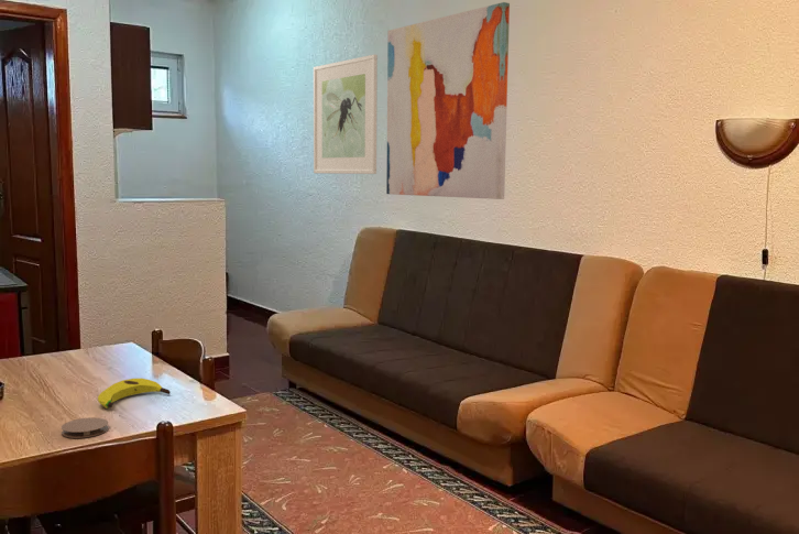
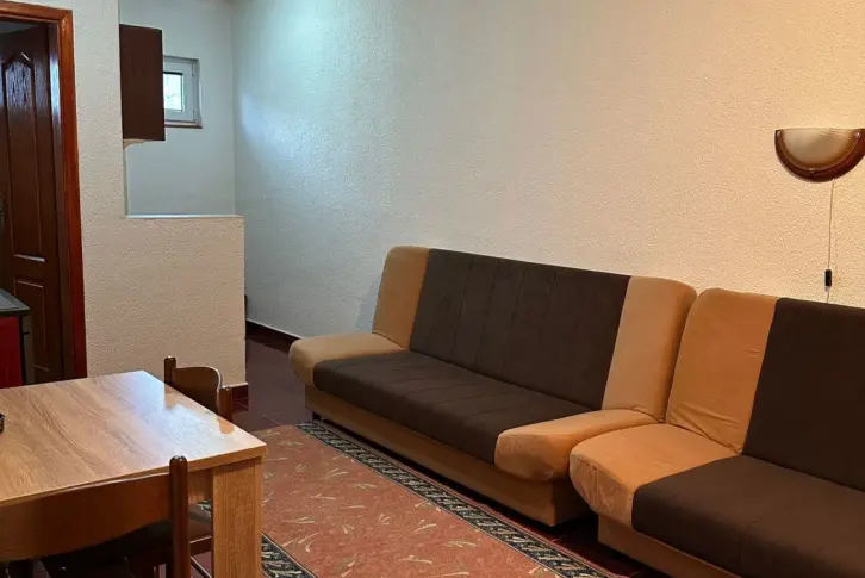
- coaster [61,416,110,439]
- banana [97,377,171,410]
- wall art [385,1,511,200]
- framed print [313,54,379,175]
